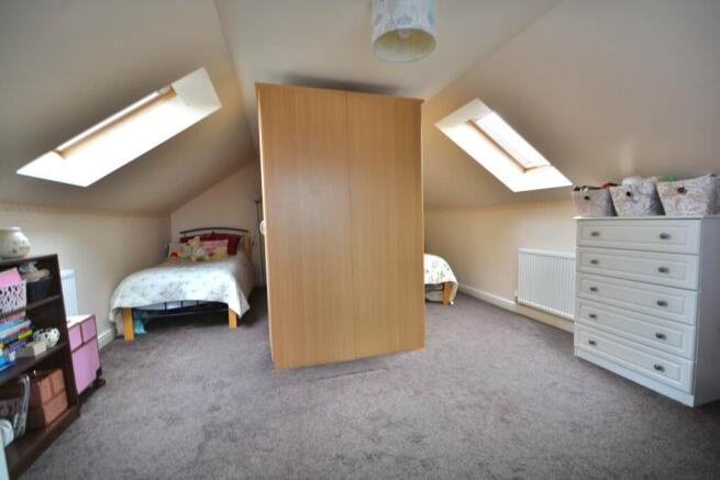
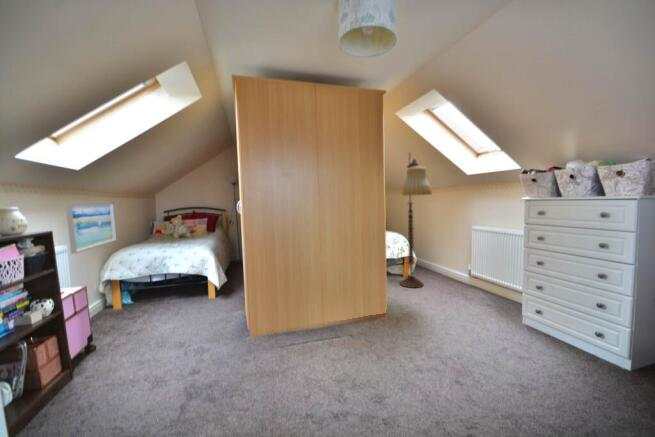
+ floor lamp [399,151,433,289]
+ wall art [65,202,118,255]
